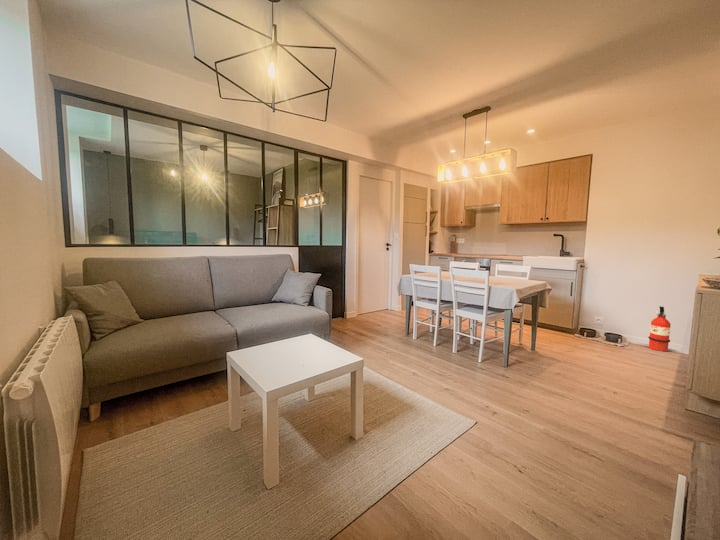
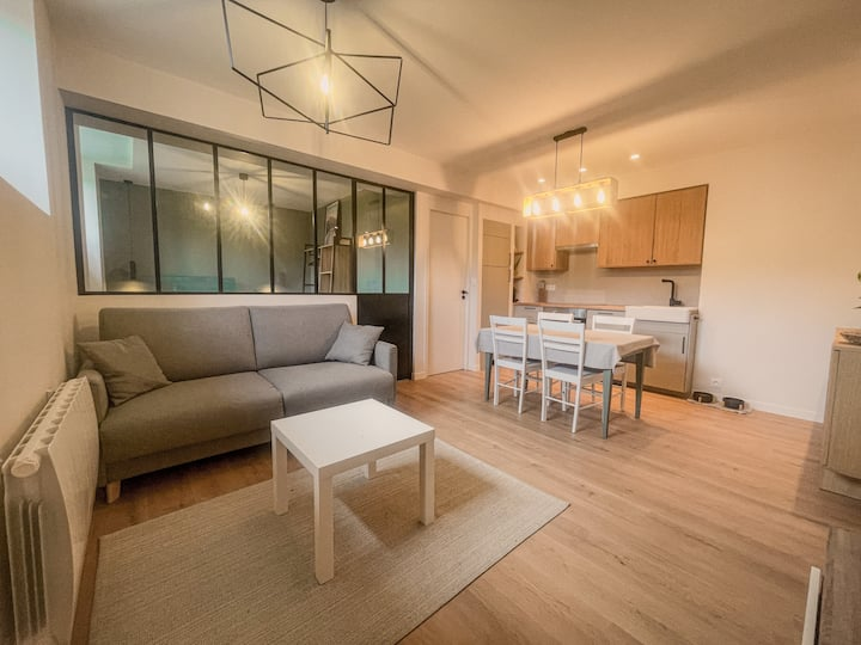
- fire extinguisher [647,305,672,352]
